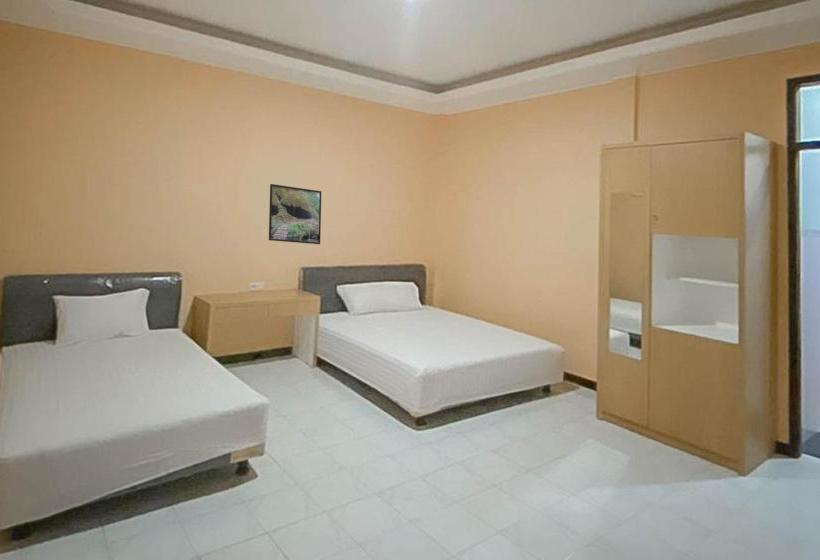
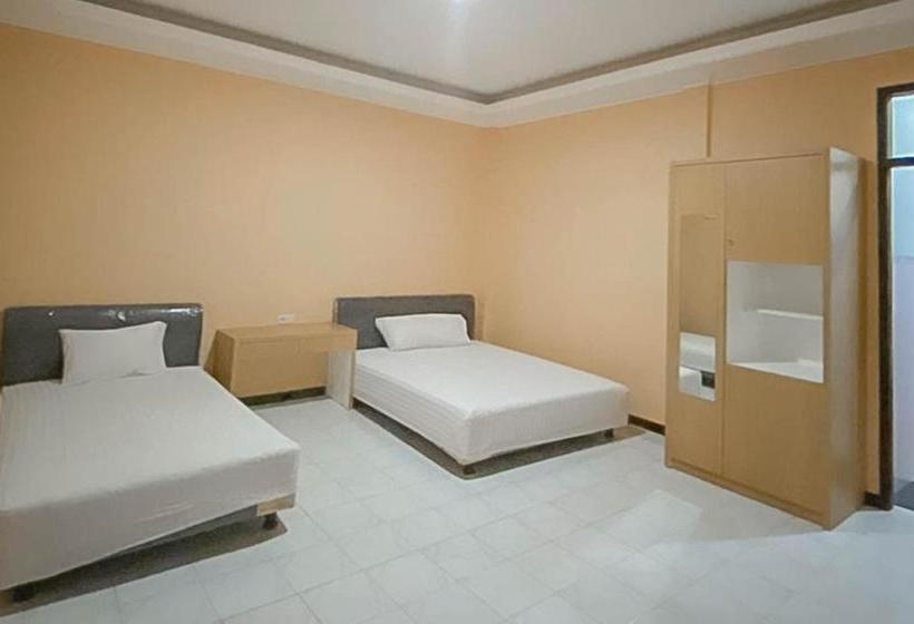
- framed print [268,183,322,245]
